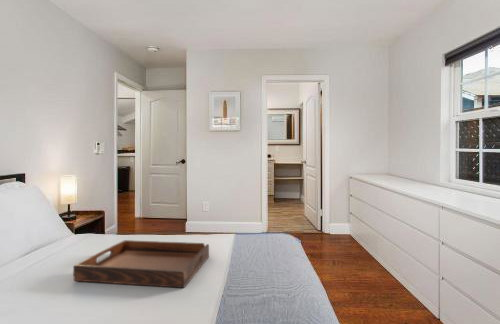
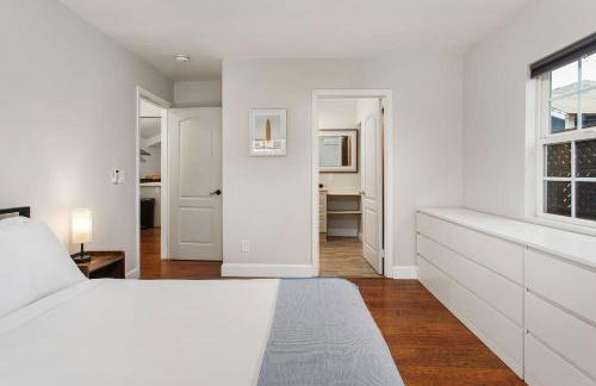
- serving tray [72,239,210,289]
